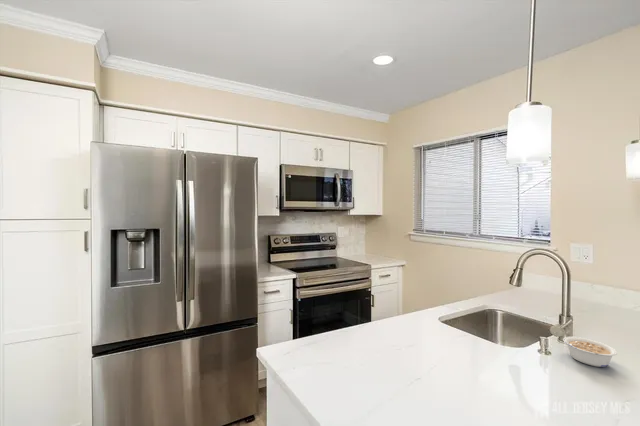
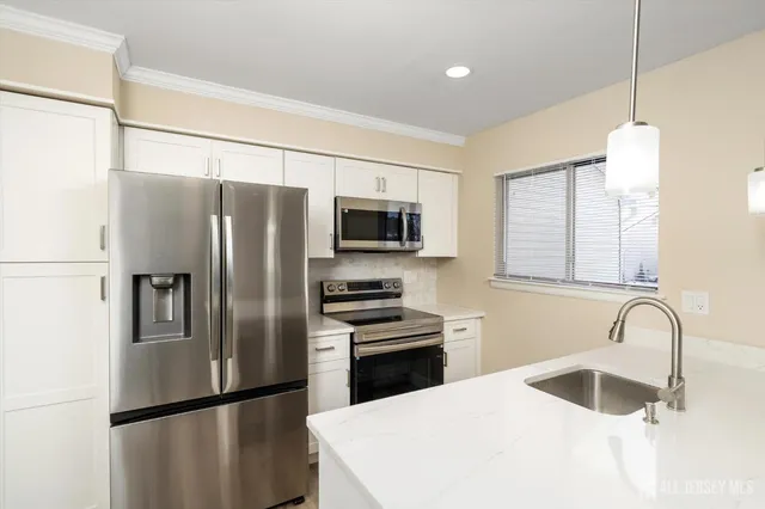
- legume [562,336,618,368]
